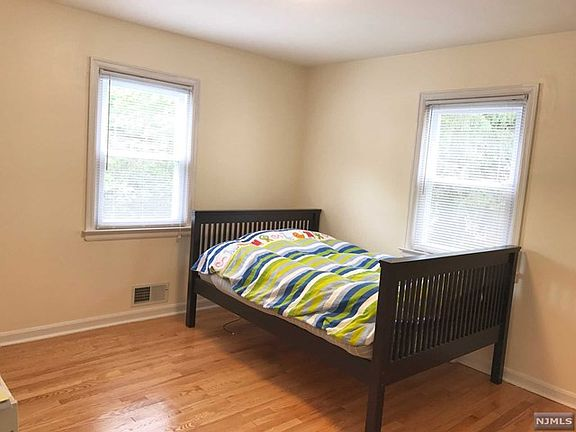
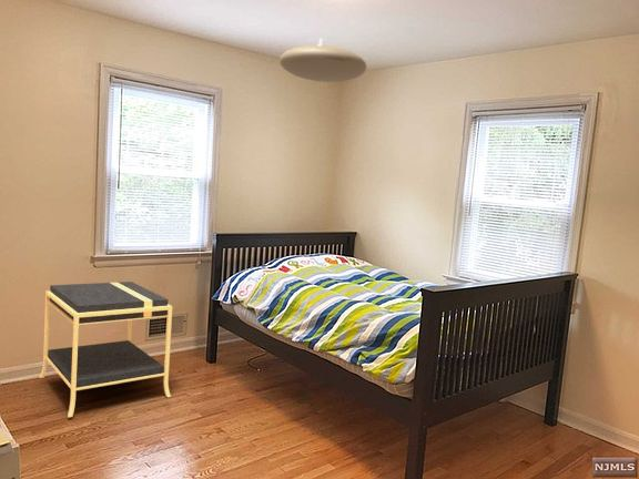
+ nightstand [39,281,173,419]
+ ceiling light [278,38,367,83]
